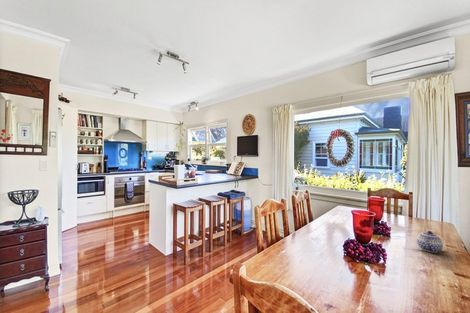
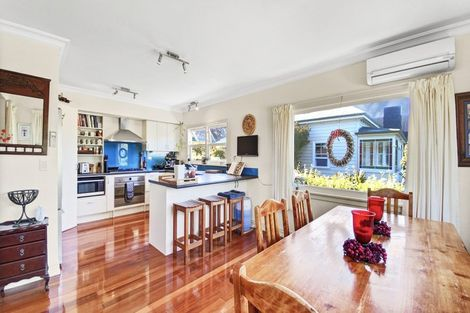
- teapot [416,230,444,254]
